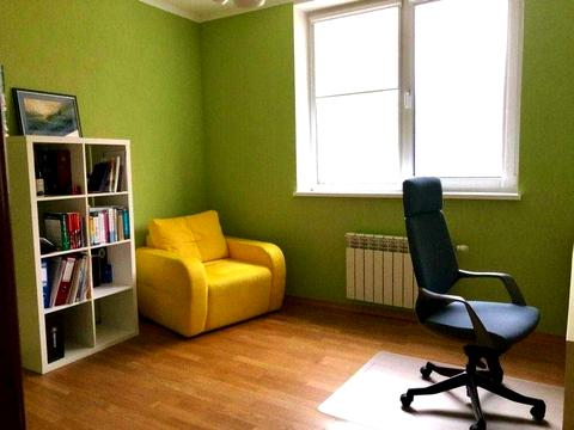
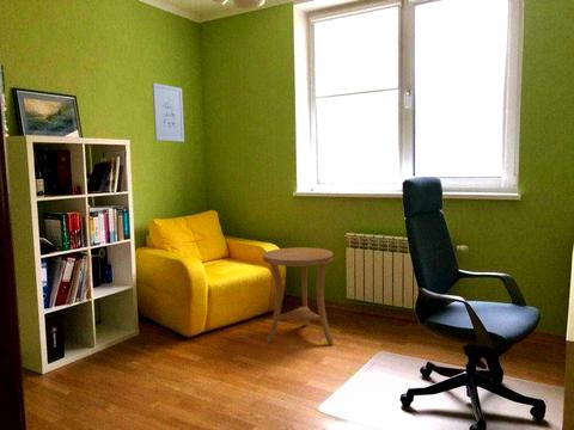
+ side table [262,246,335,346]
+ wall art [151,81,185,143]
